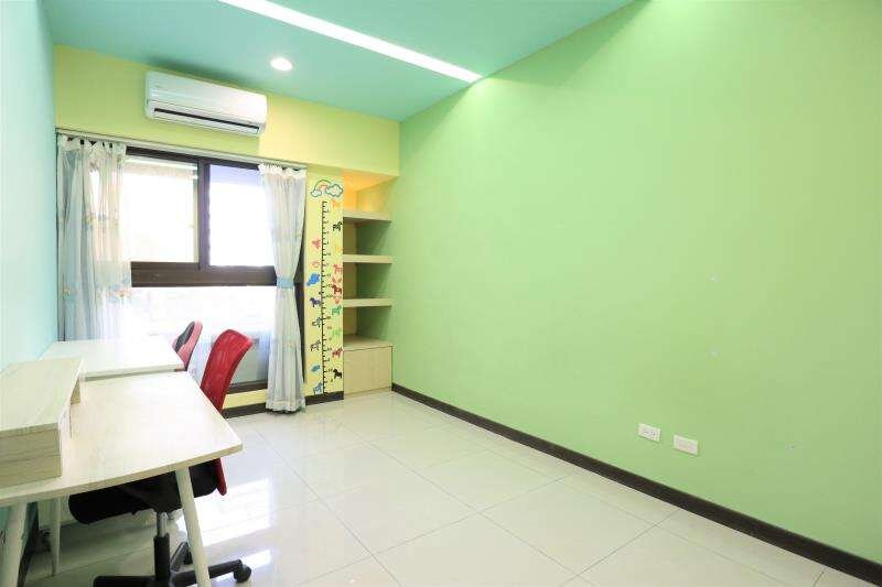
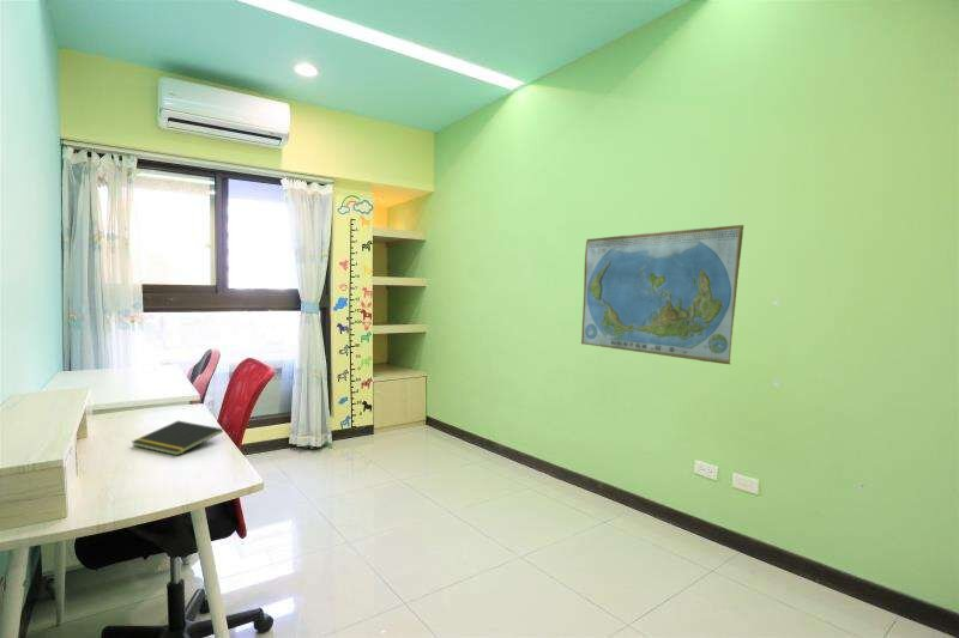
+ notepad [131,420,224,456]
+ world map [580,224,744,366]
